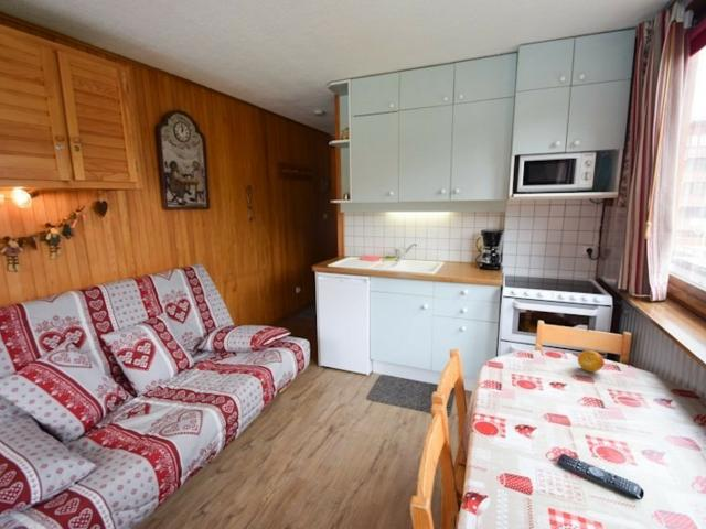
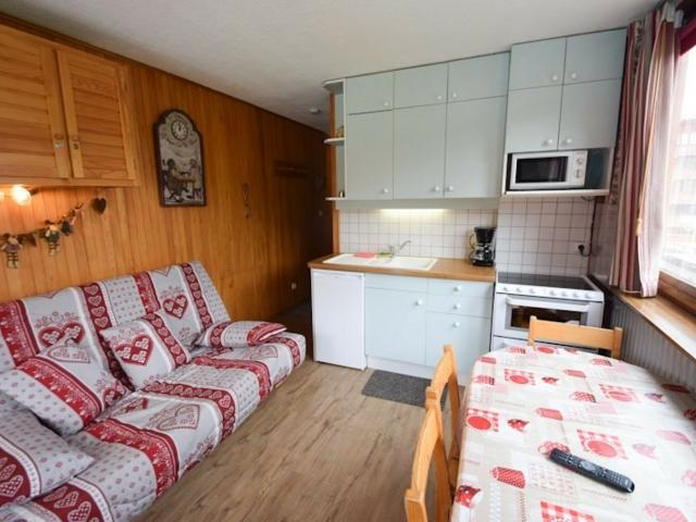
- fruit [577,349,606,373]
